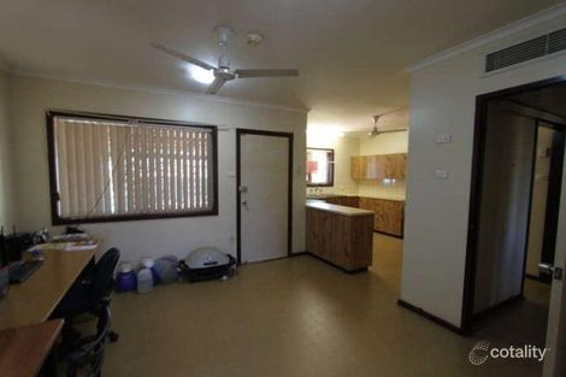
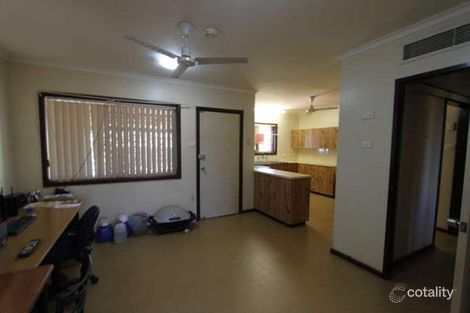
+ remote control [16,238,42,259]
